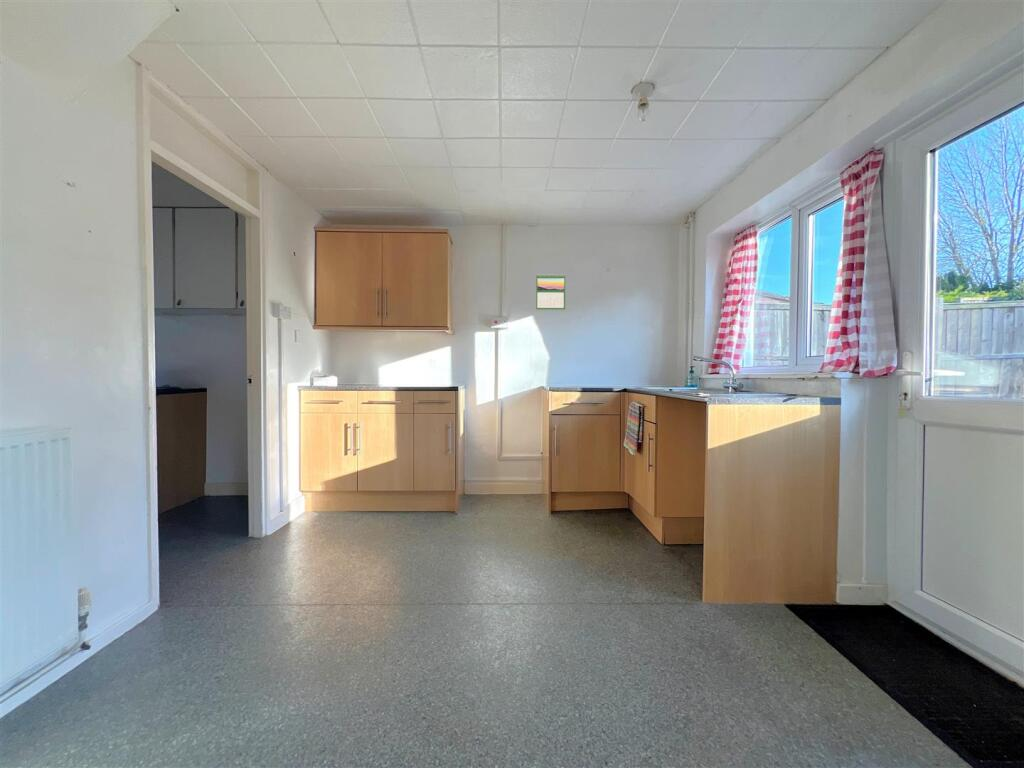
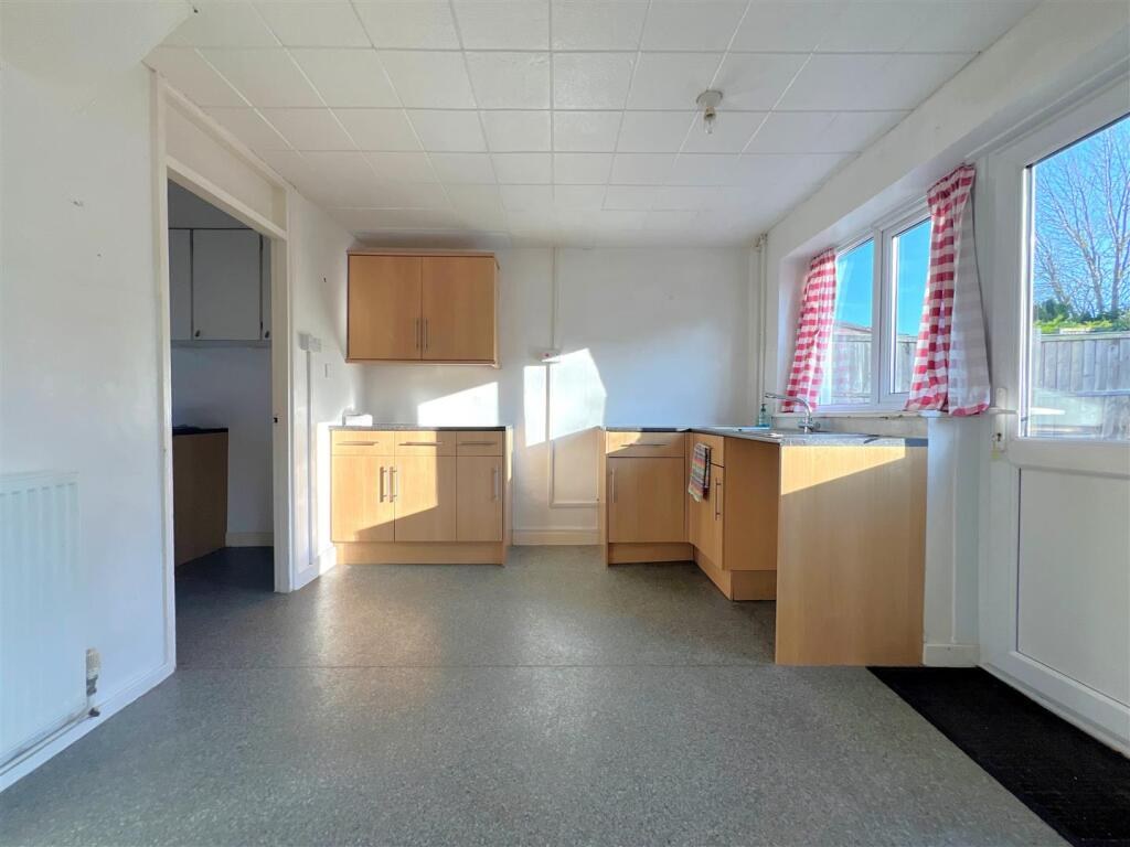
- calendar [535,274,566,311]
